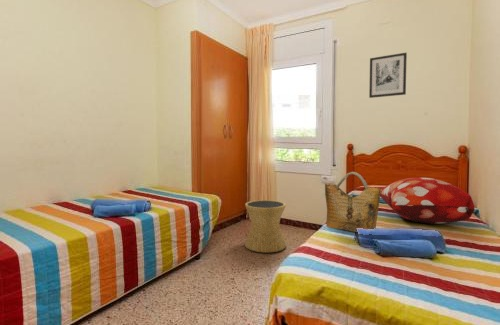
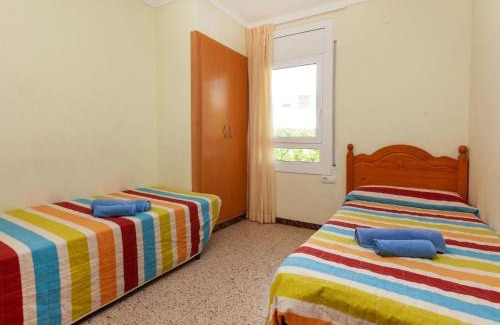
- decorative pillow [380,177,476,225]
- side table [244,199,287,254]
- grocery bag [324,171,382,233]
- wall art [368,52,408,99]
